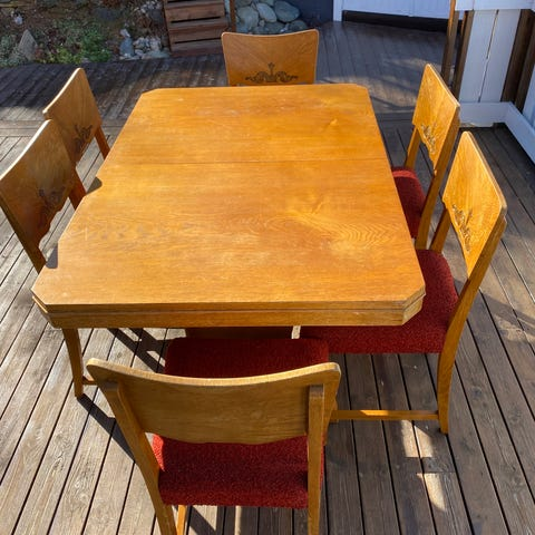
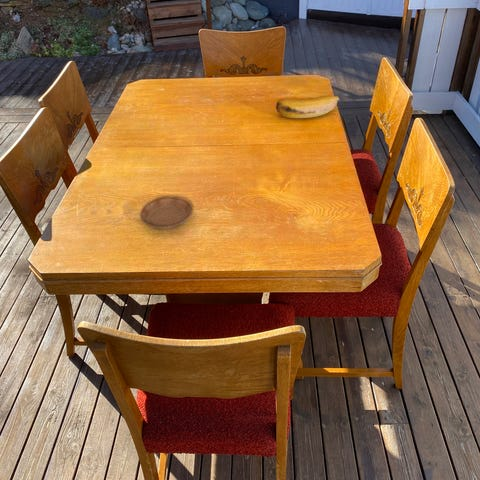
+ saucer [139,196,193,231]
+ banana [275,95,340,119]
